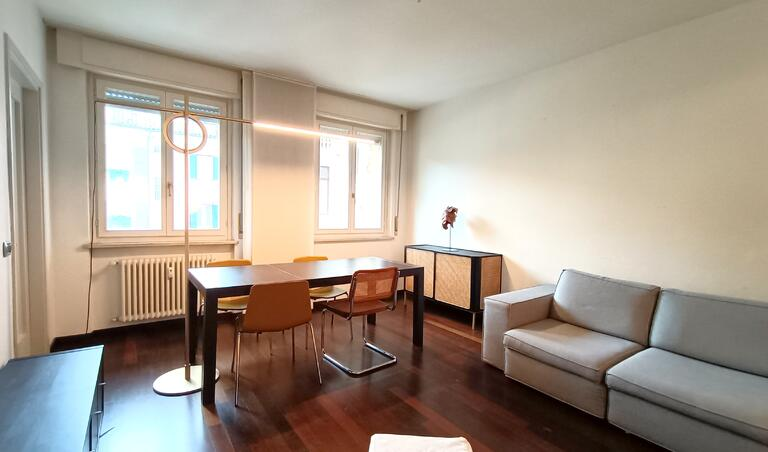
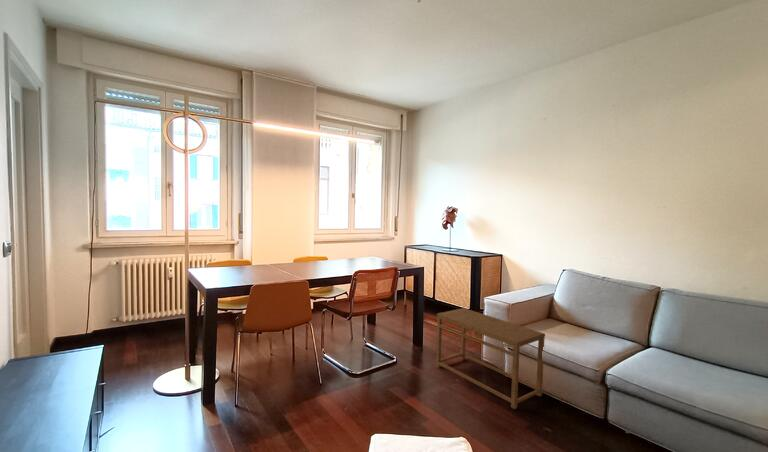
+ side table [435,307,546,410]
